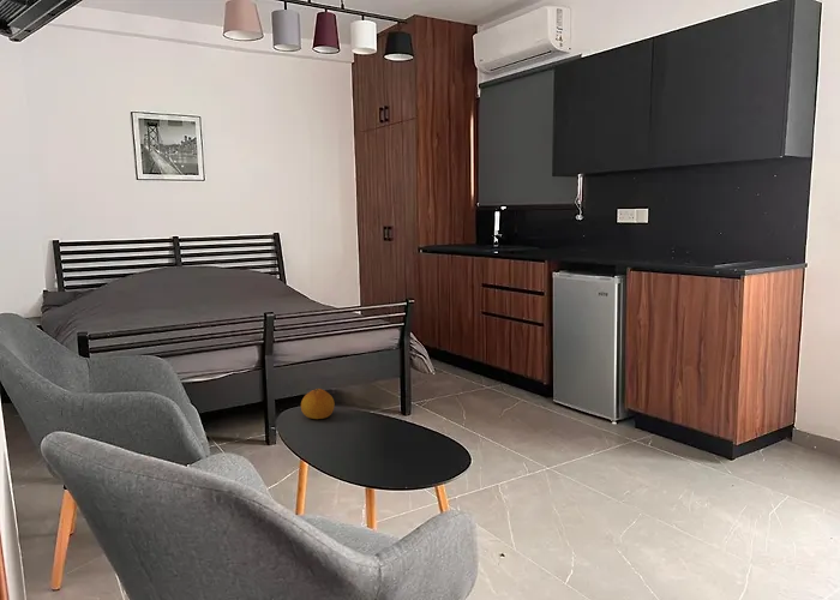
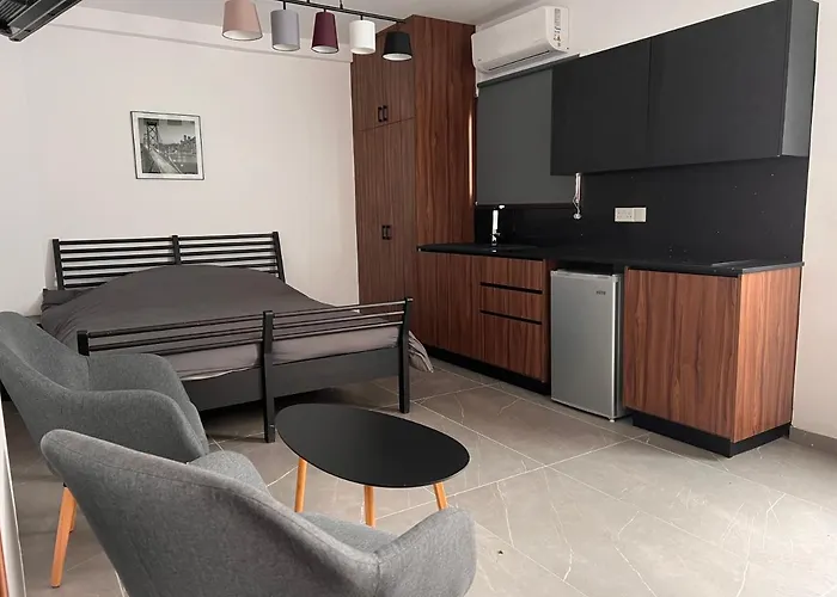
- fruit [300,388,336,420]
